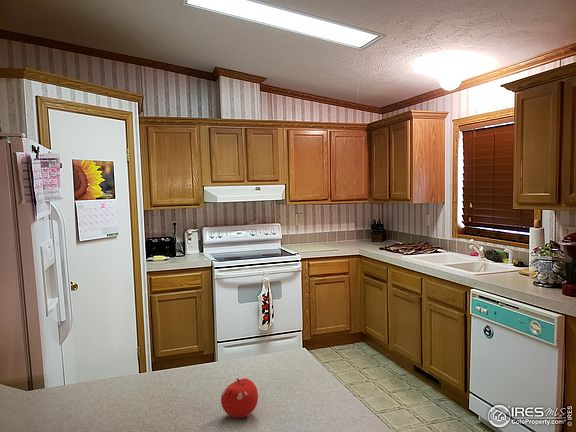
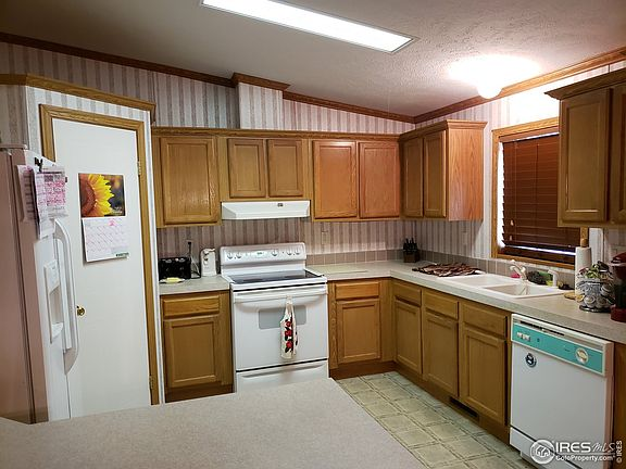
- fruit [220,378,259,419]
